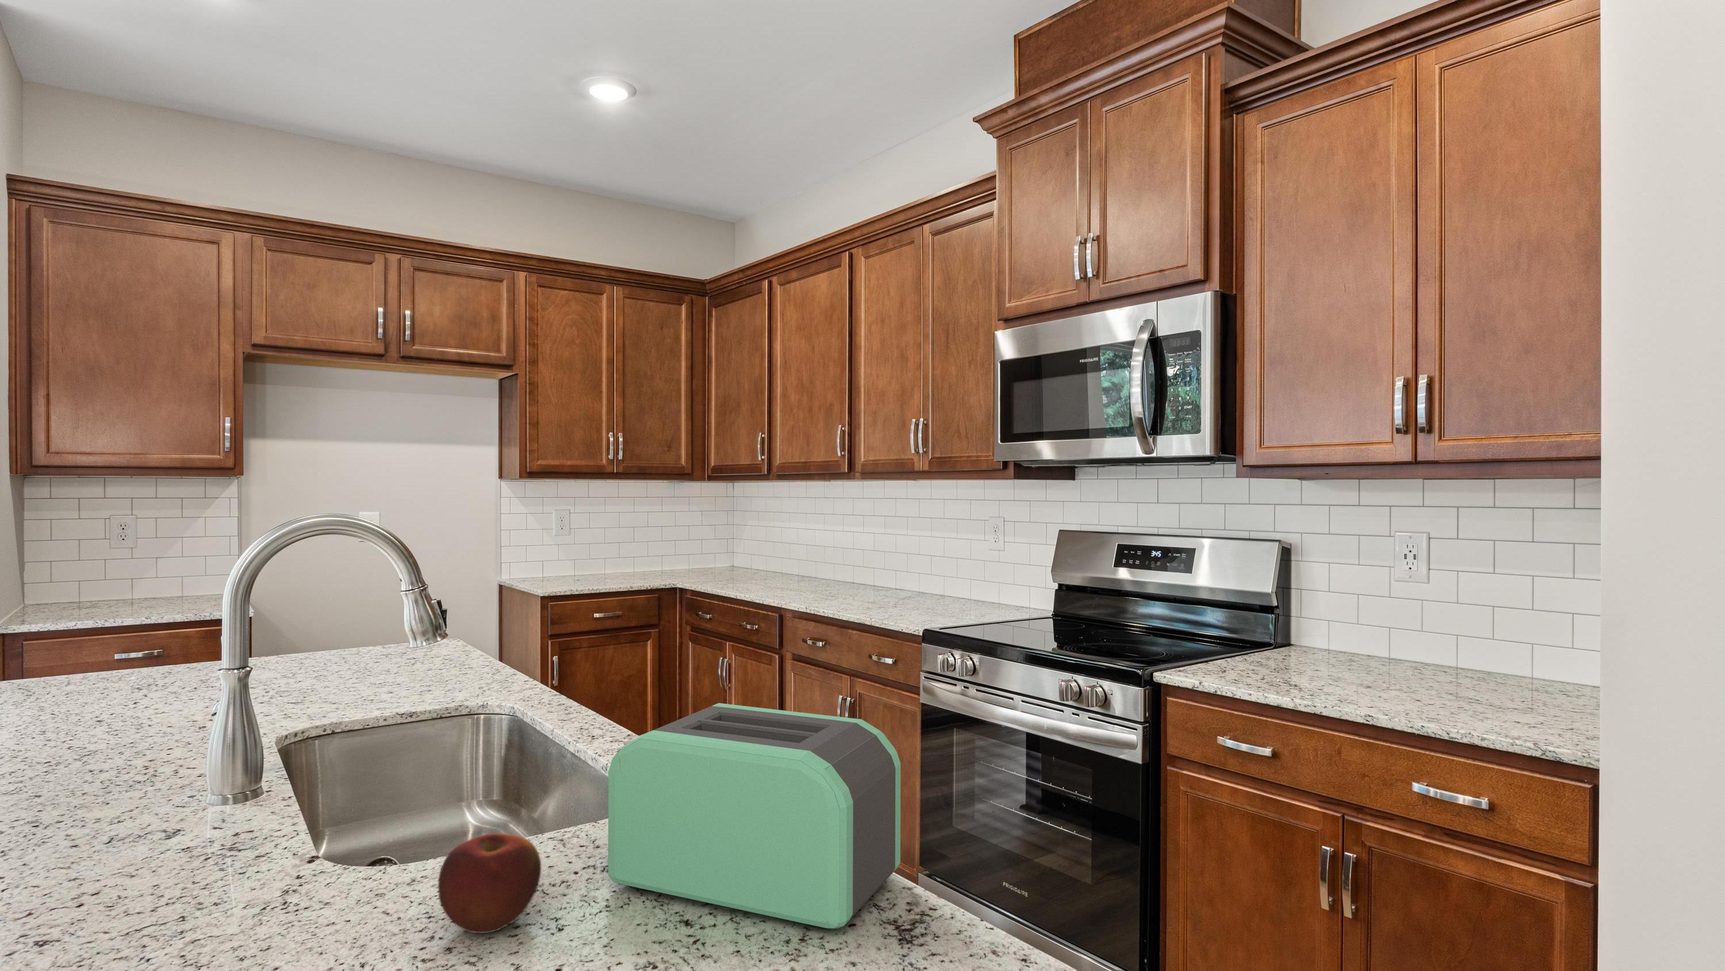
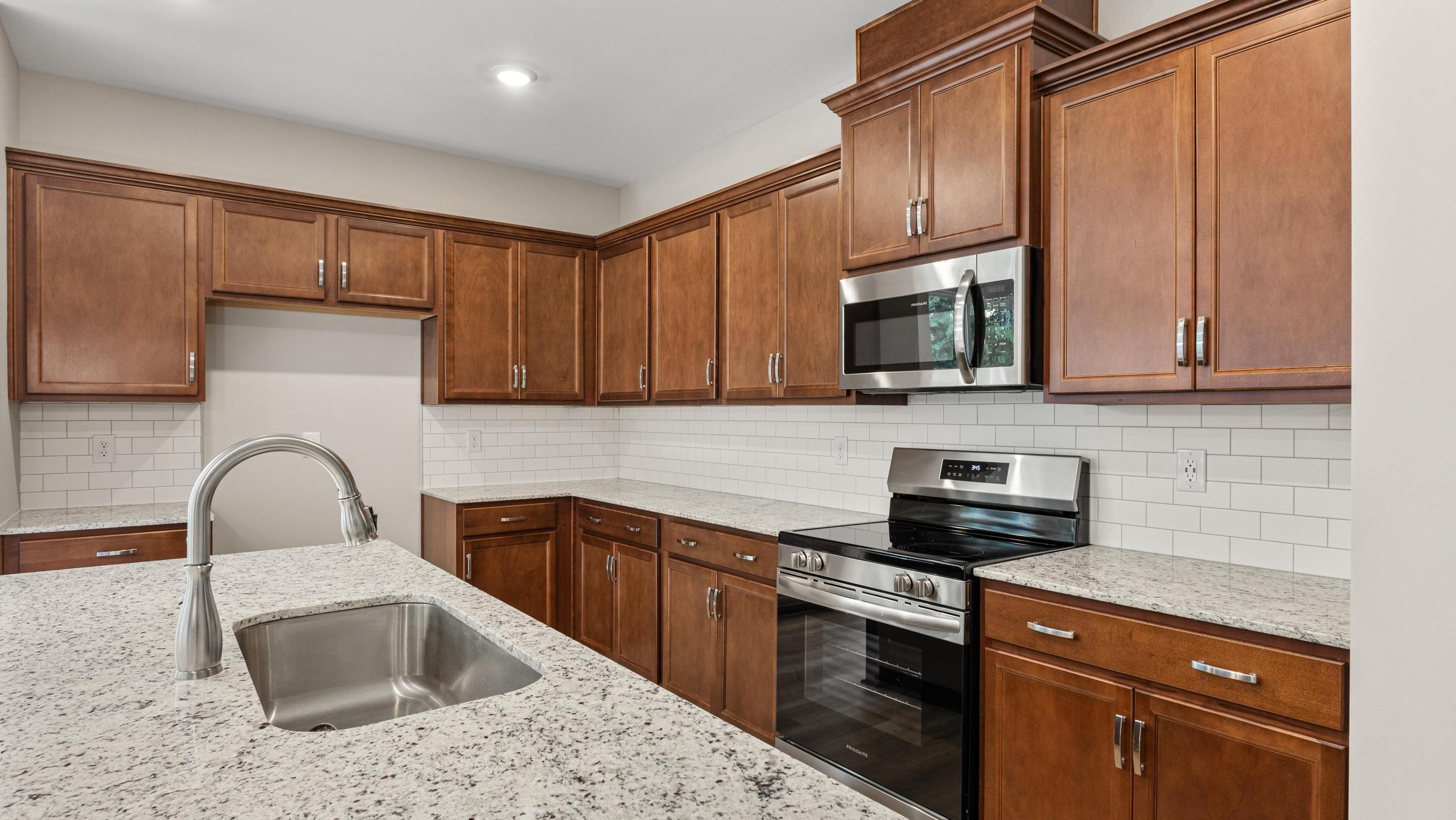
- apple [437,832,541,933]
- toaster [608,702,902,931]
